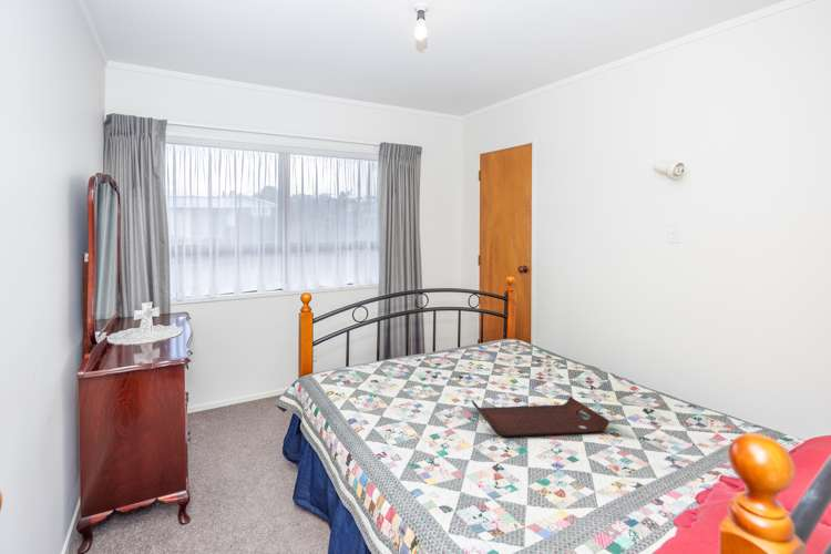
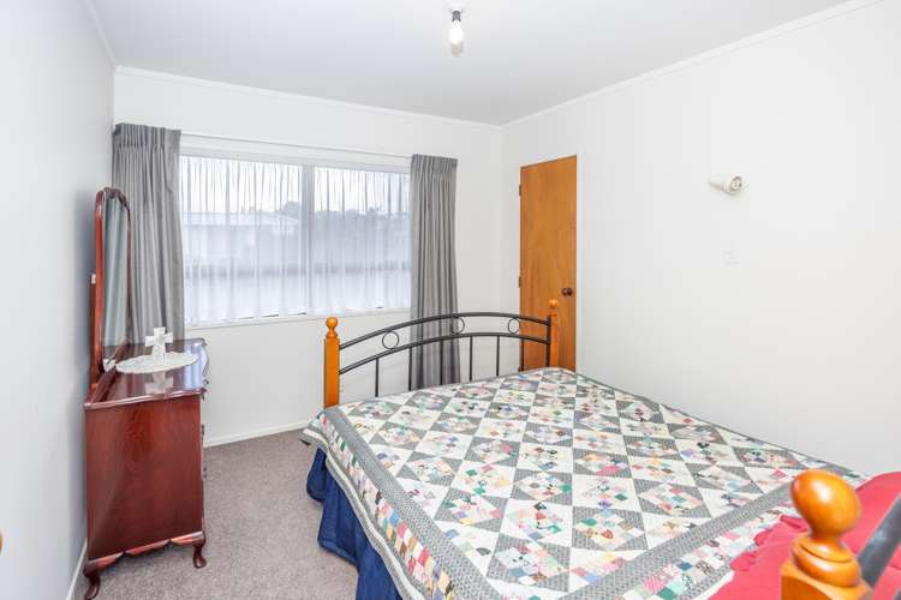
- serving tray [471,396,611,438]
